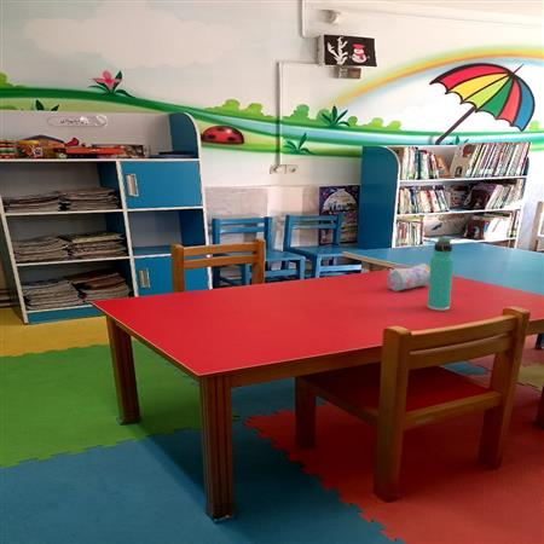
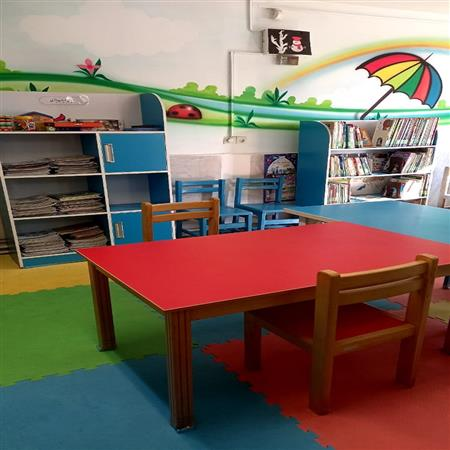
- thermos bottle [427,237,455,312]
- pencil case [386,262,430,293]
